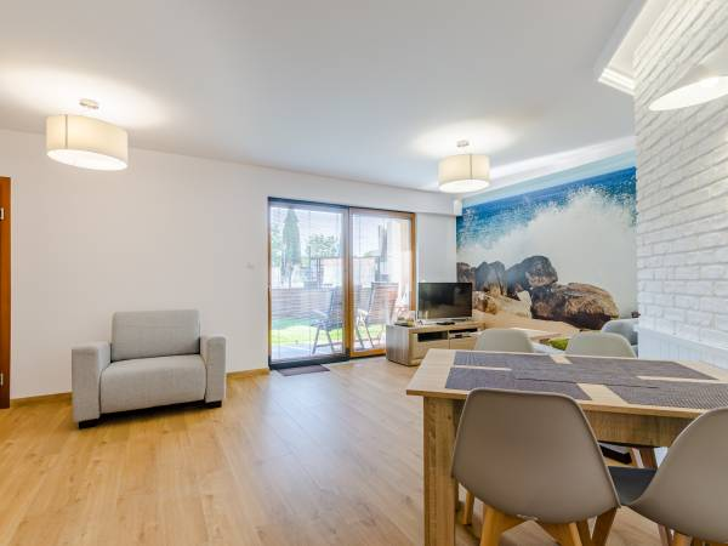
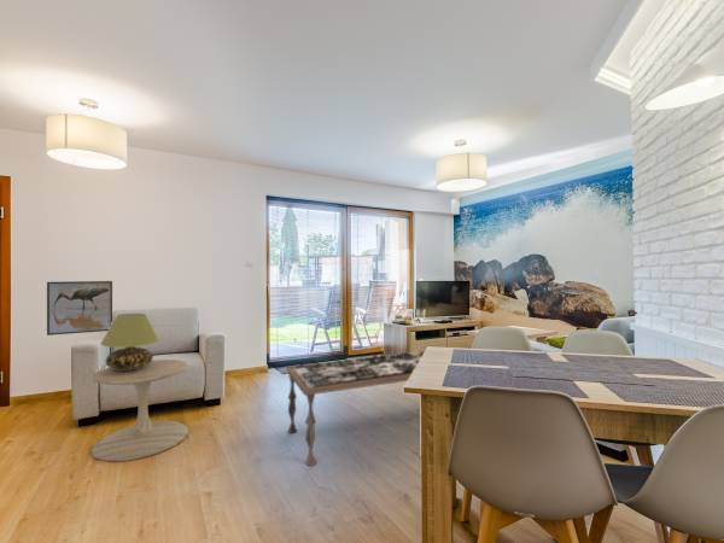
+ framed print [46,280,113,337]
+ coffee table [285,350,426,467]
+ table lamp [99,313,160,370]
+ side table [91,358,189,462]
